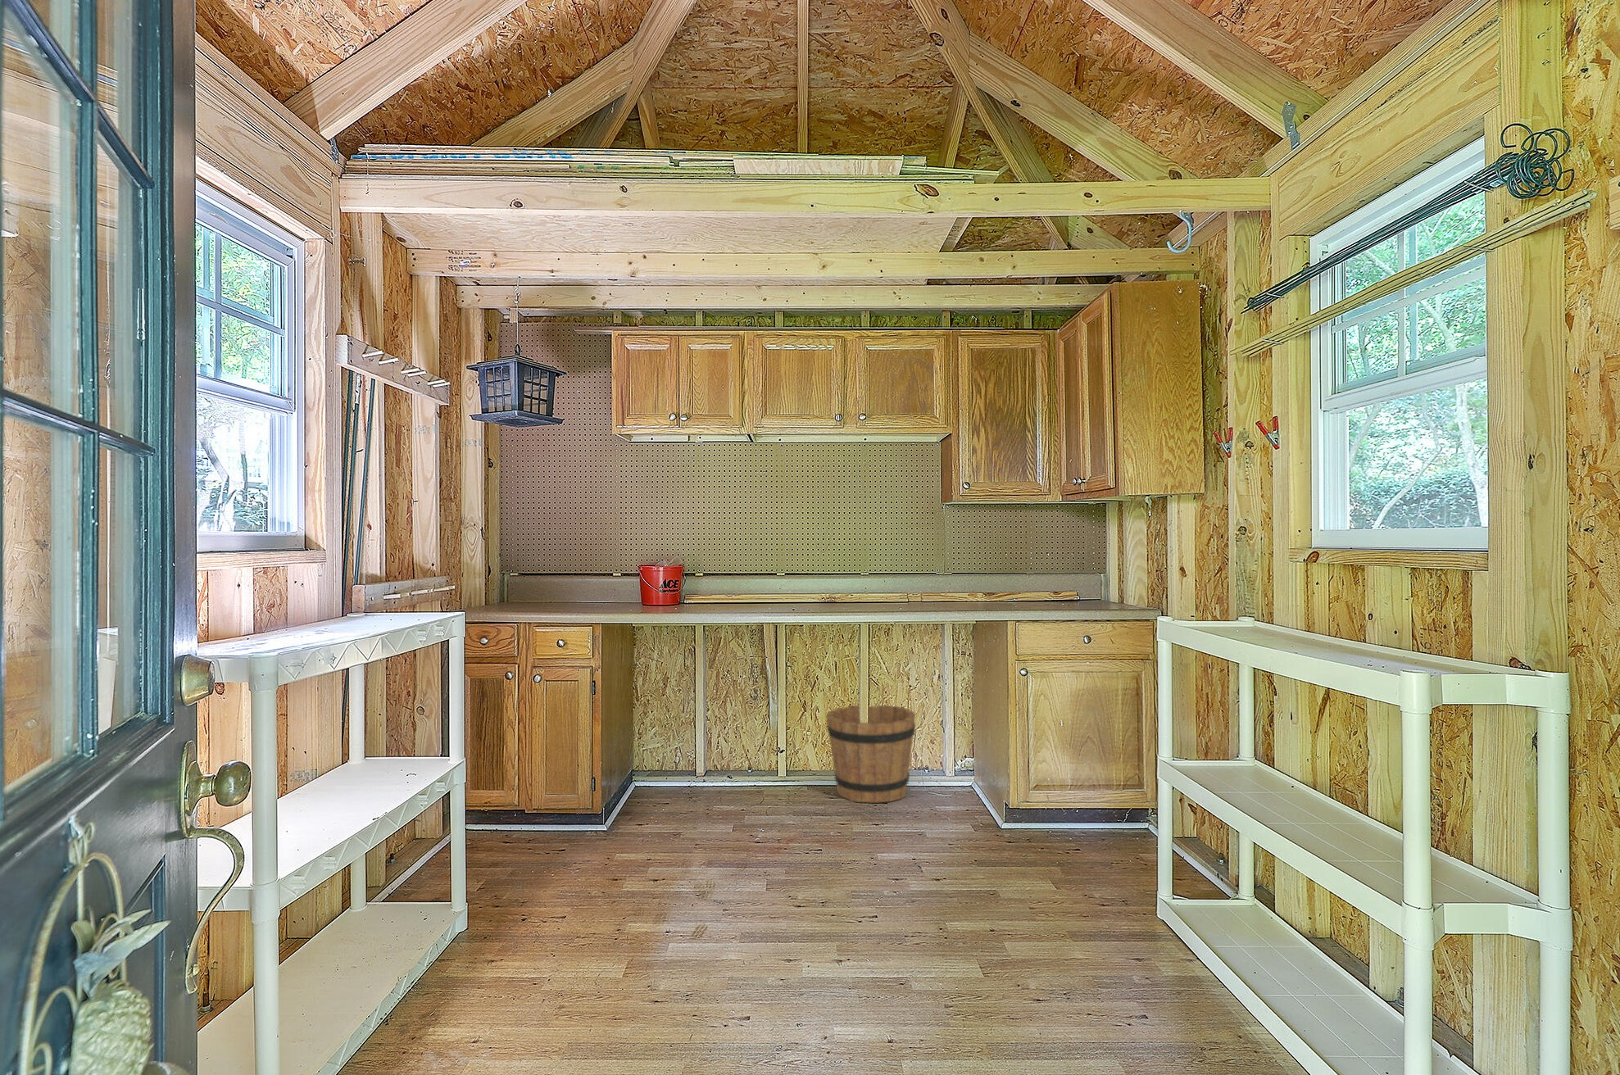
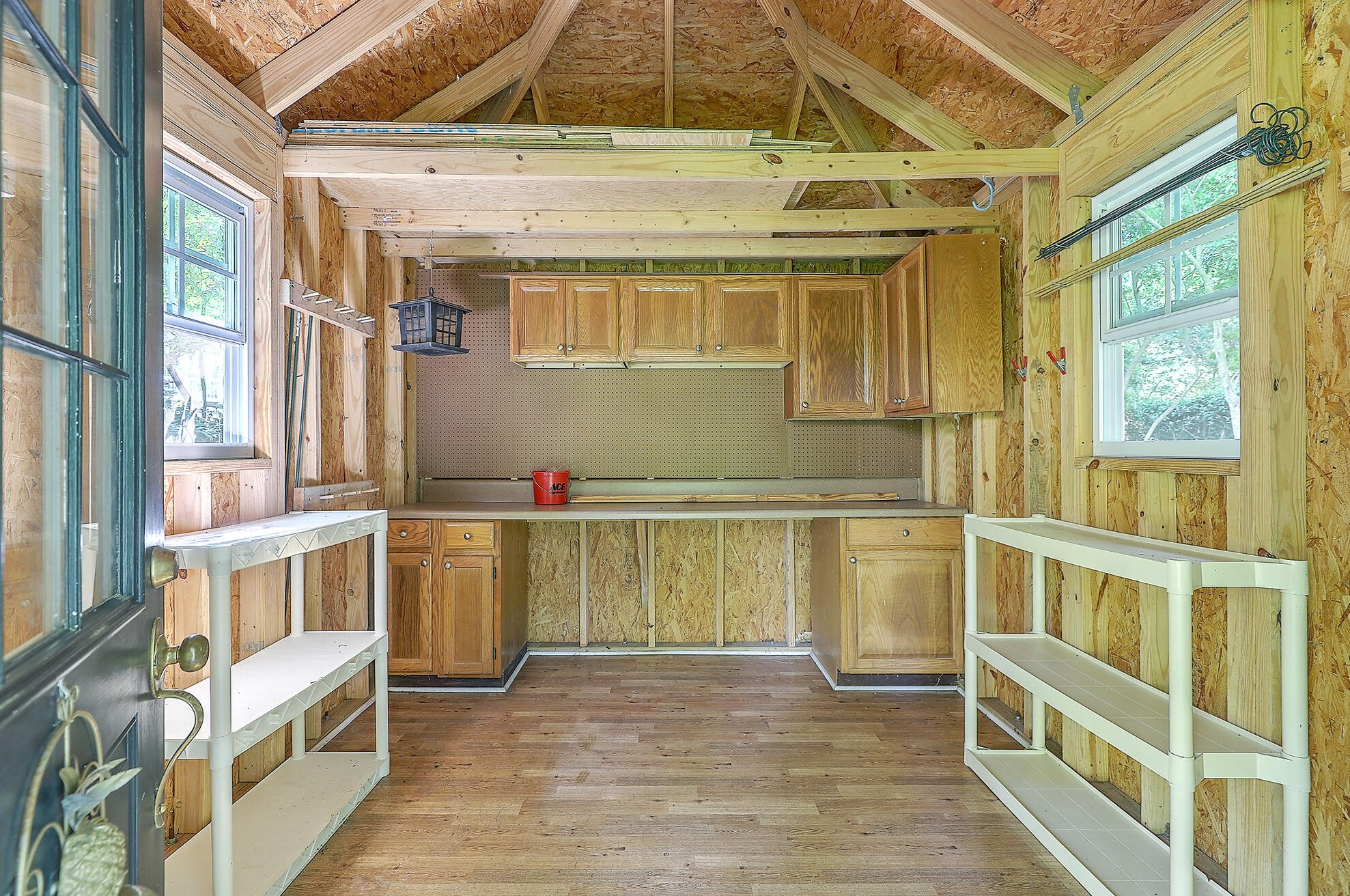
- bucket [826,704,916,804]
